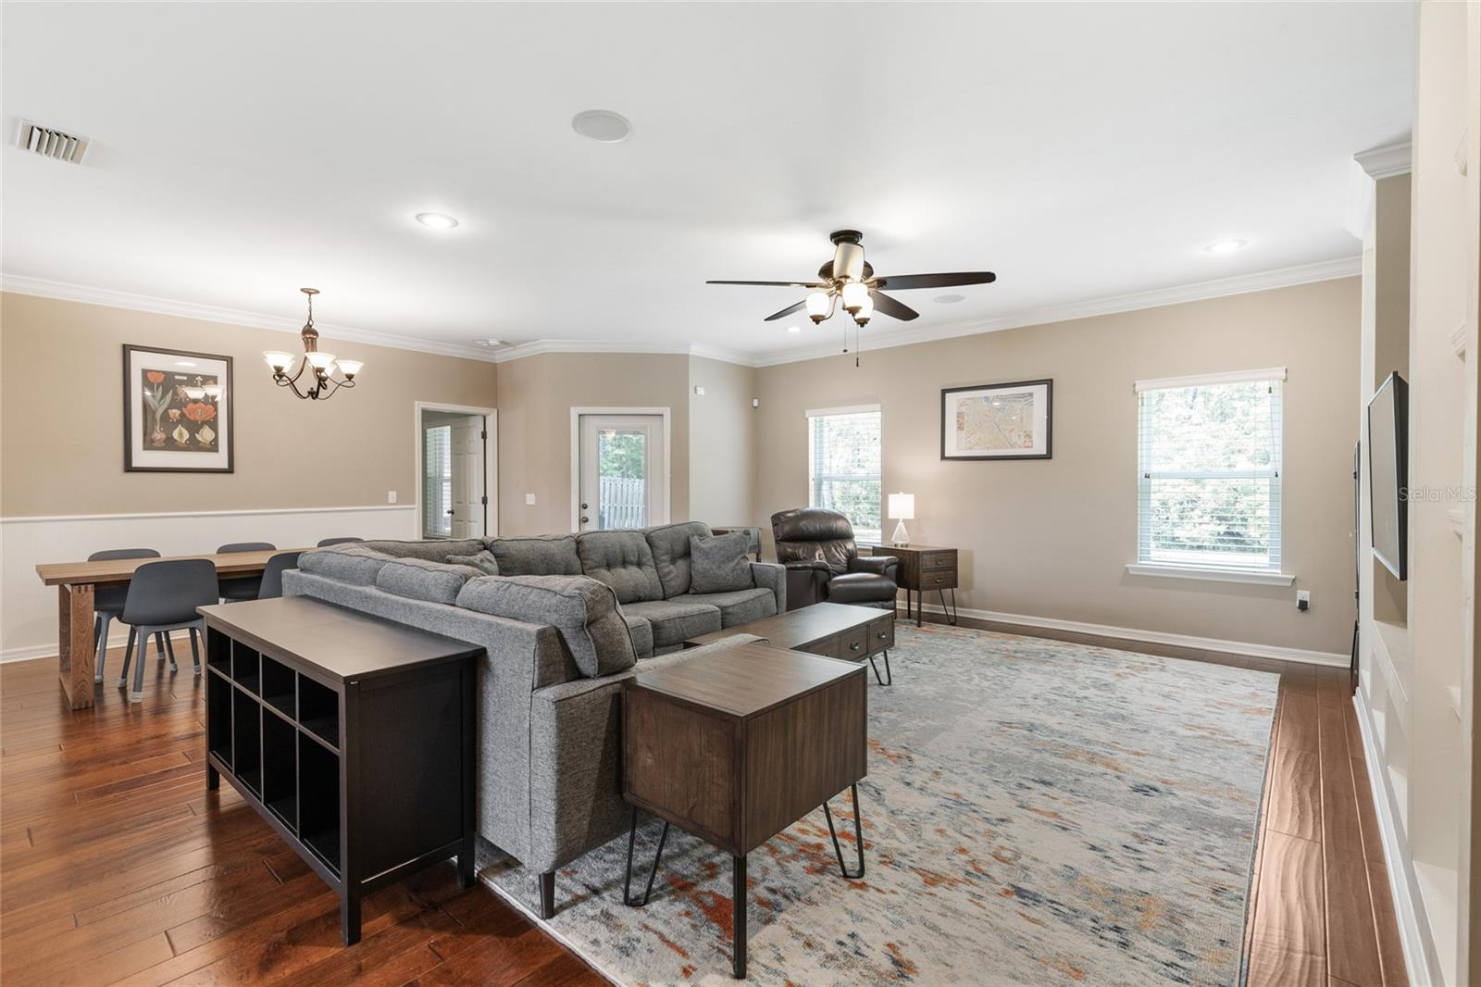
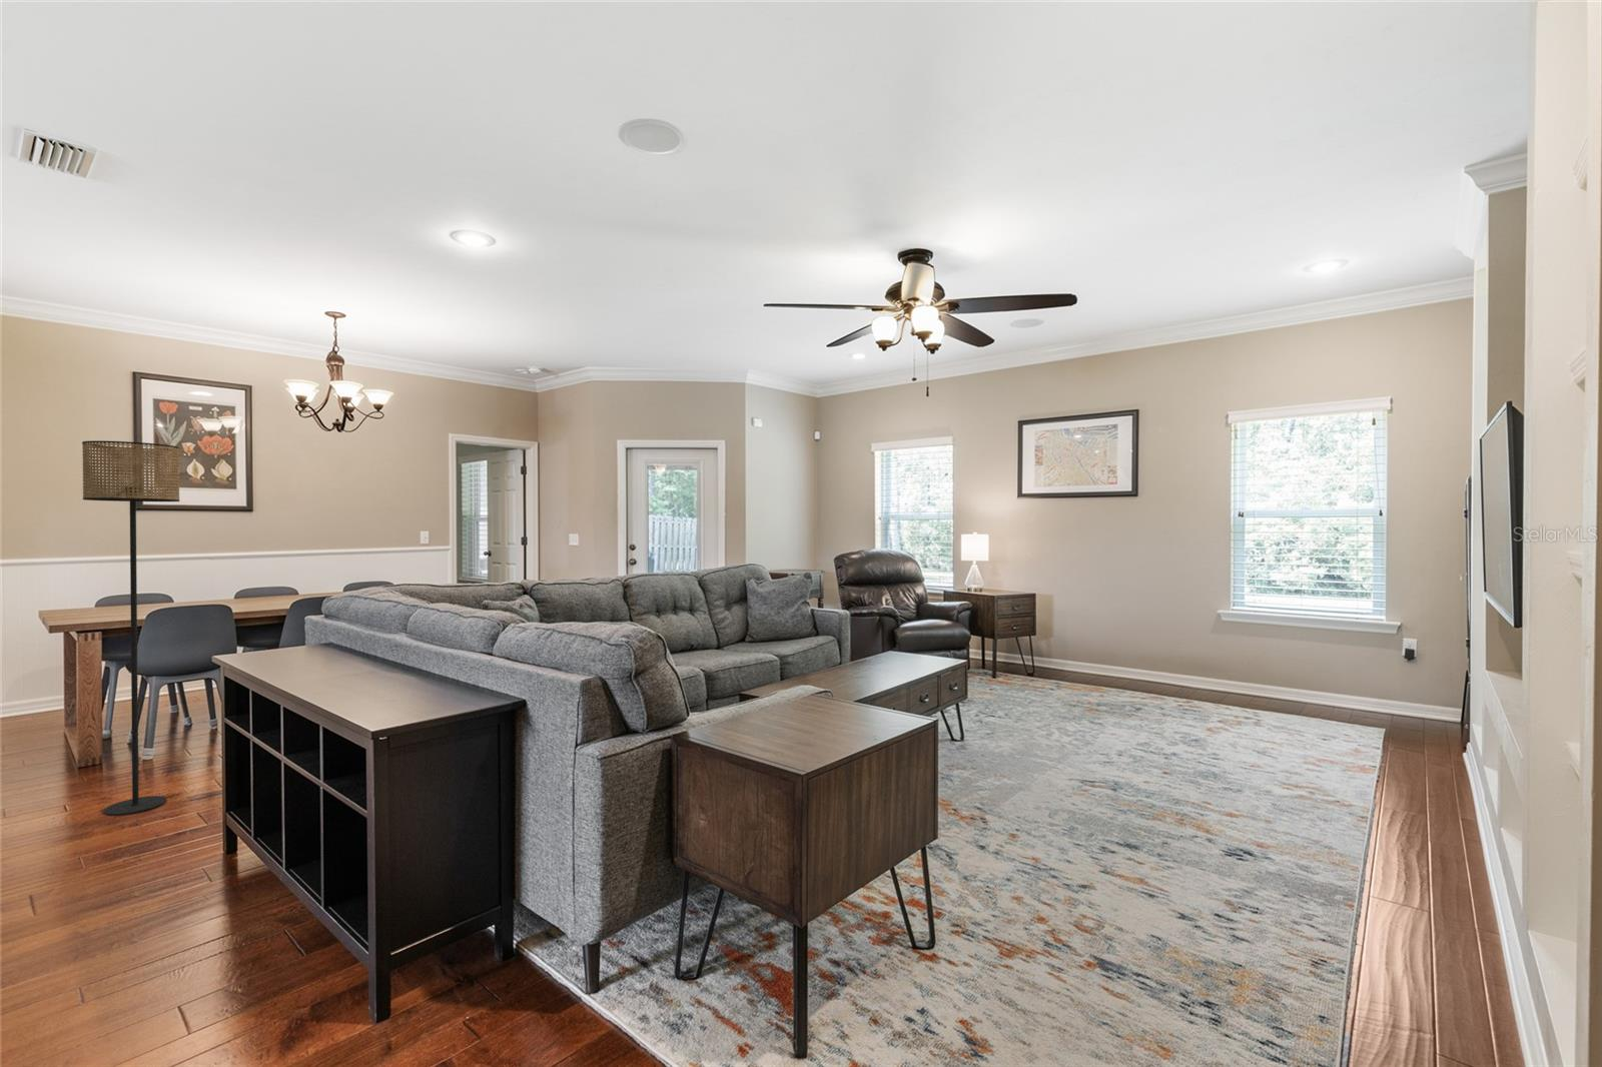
+ floor lamp [81,439,180,817]
